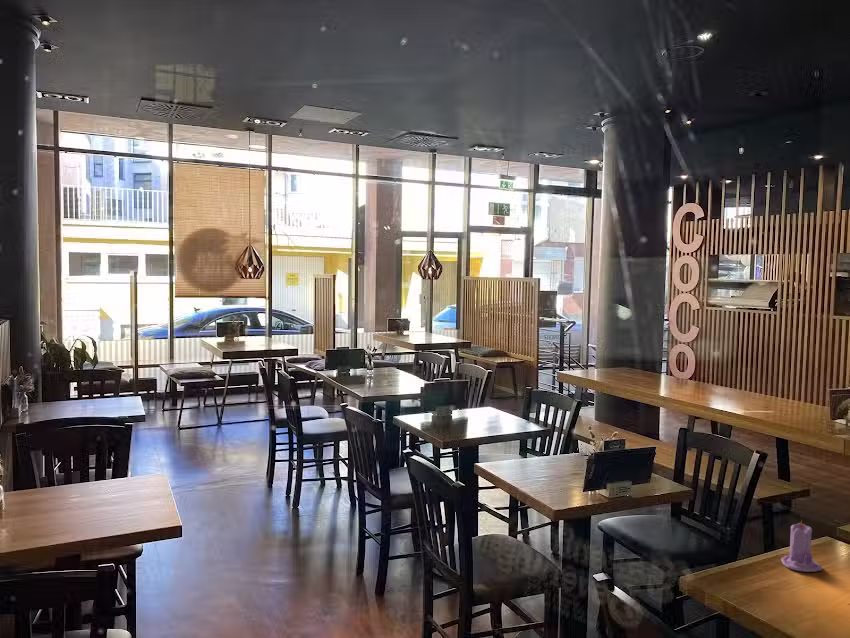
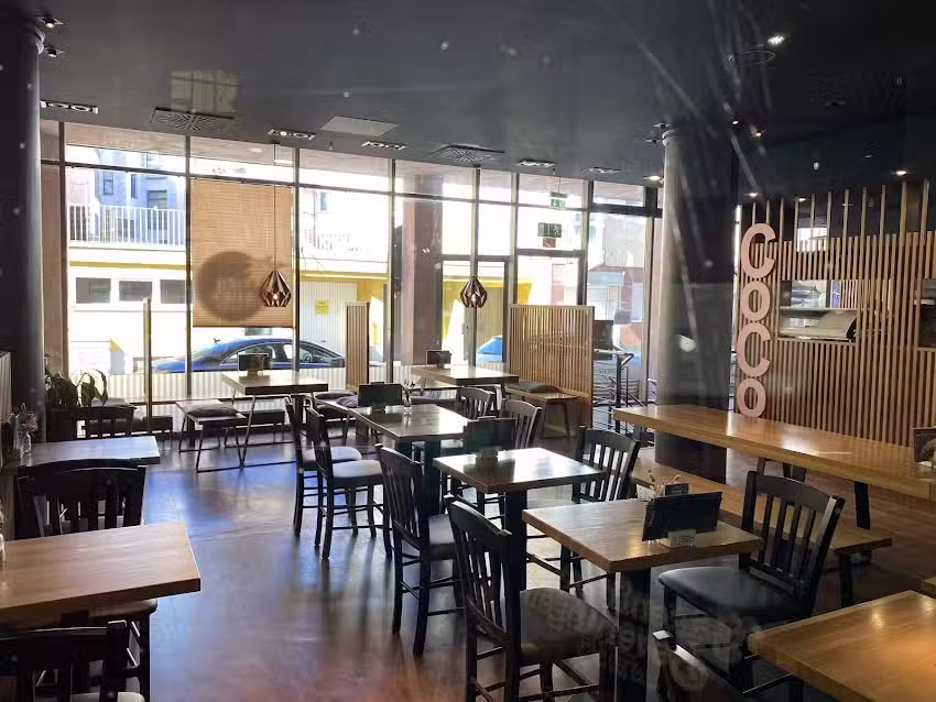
- candle [780,518,823,573]
